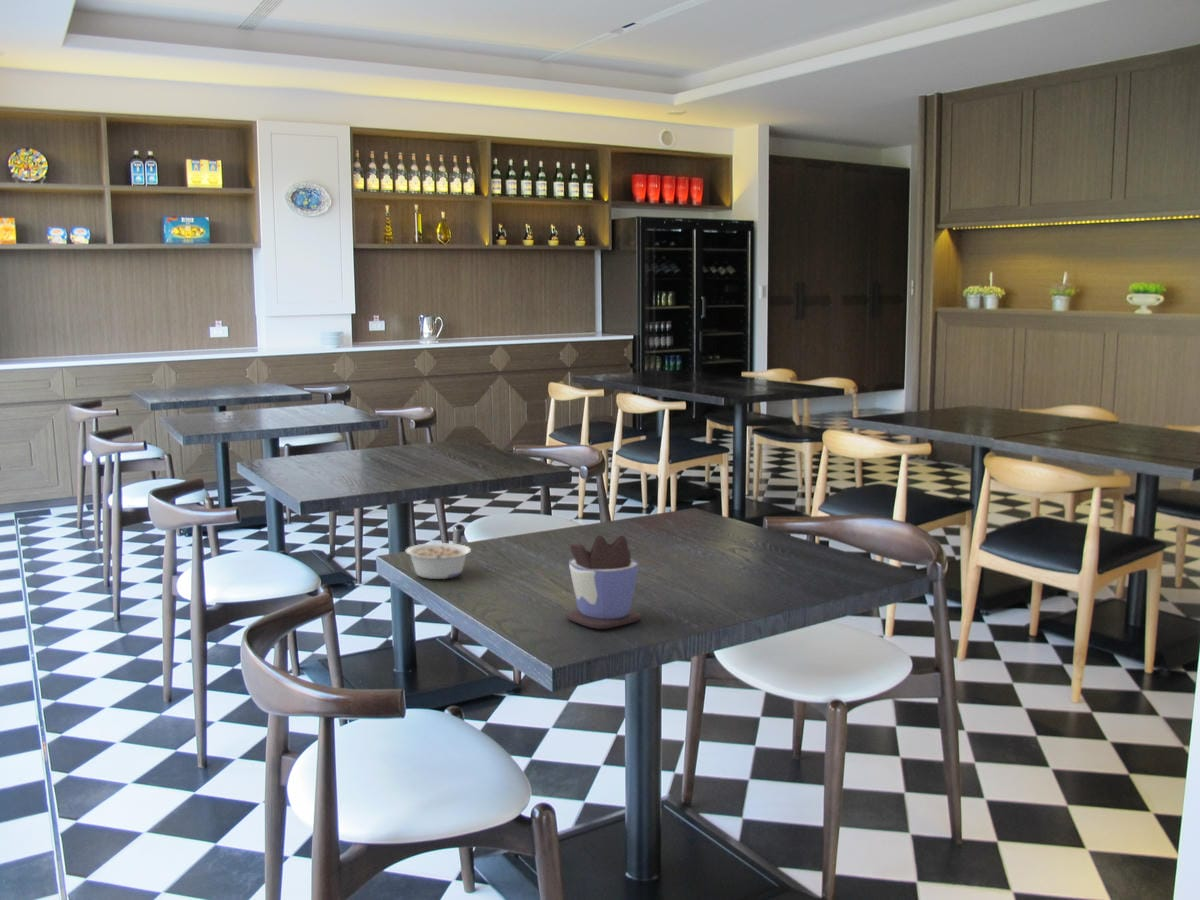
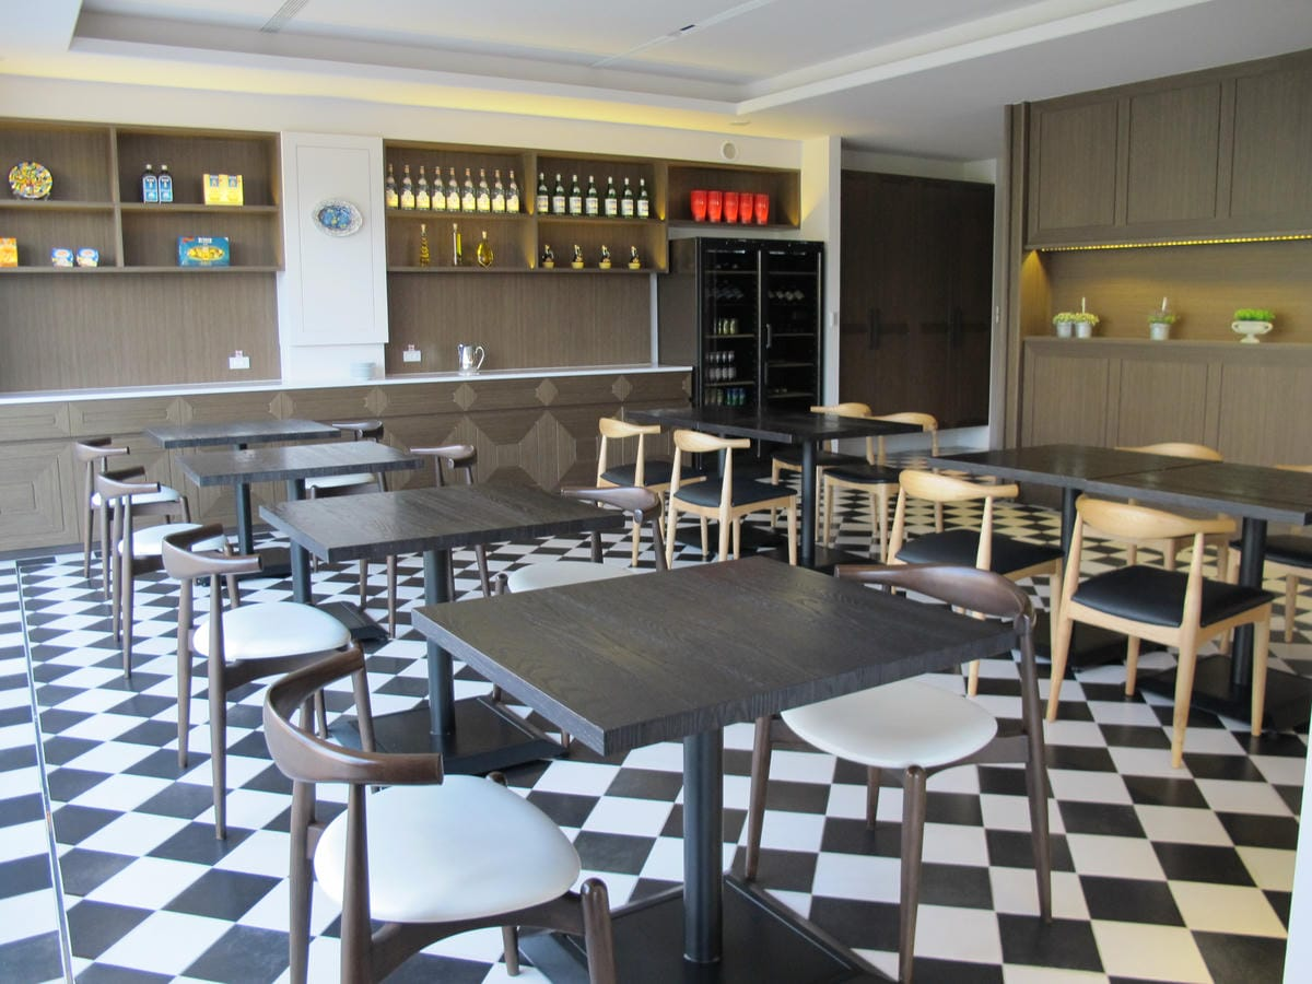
- legume [405,542,472,580]
- cup [564,535,642,630]
